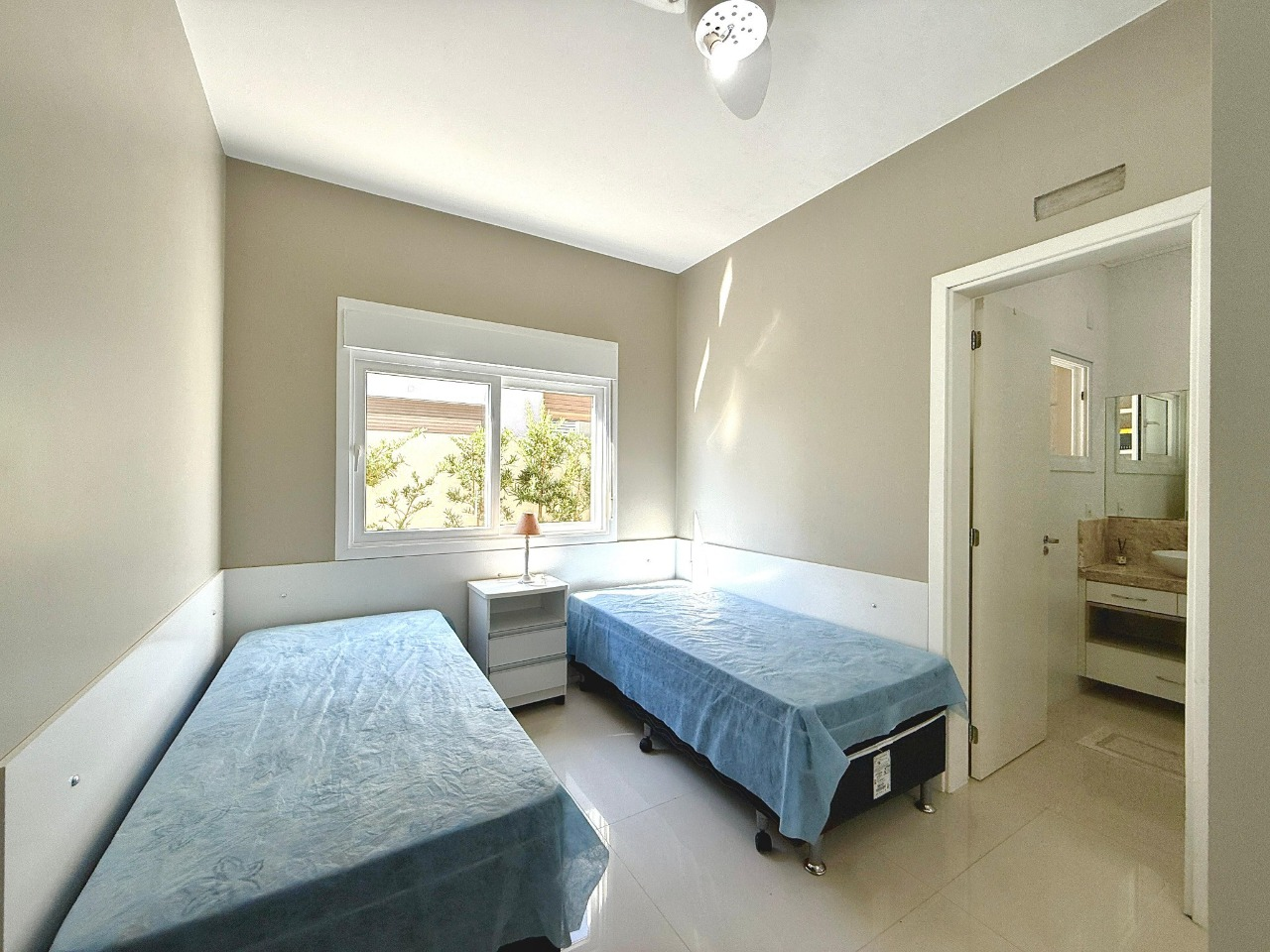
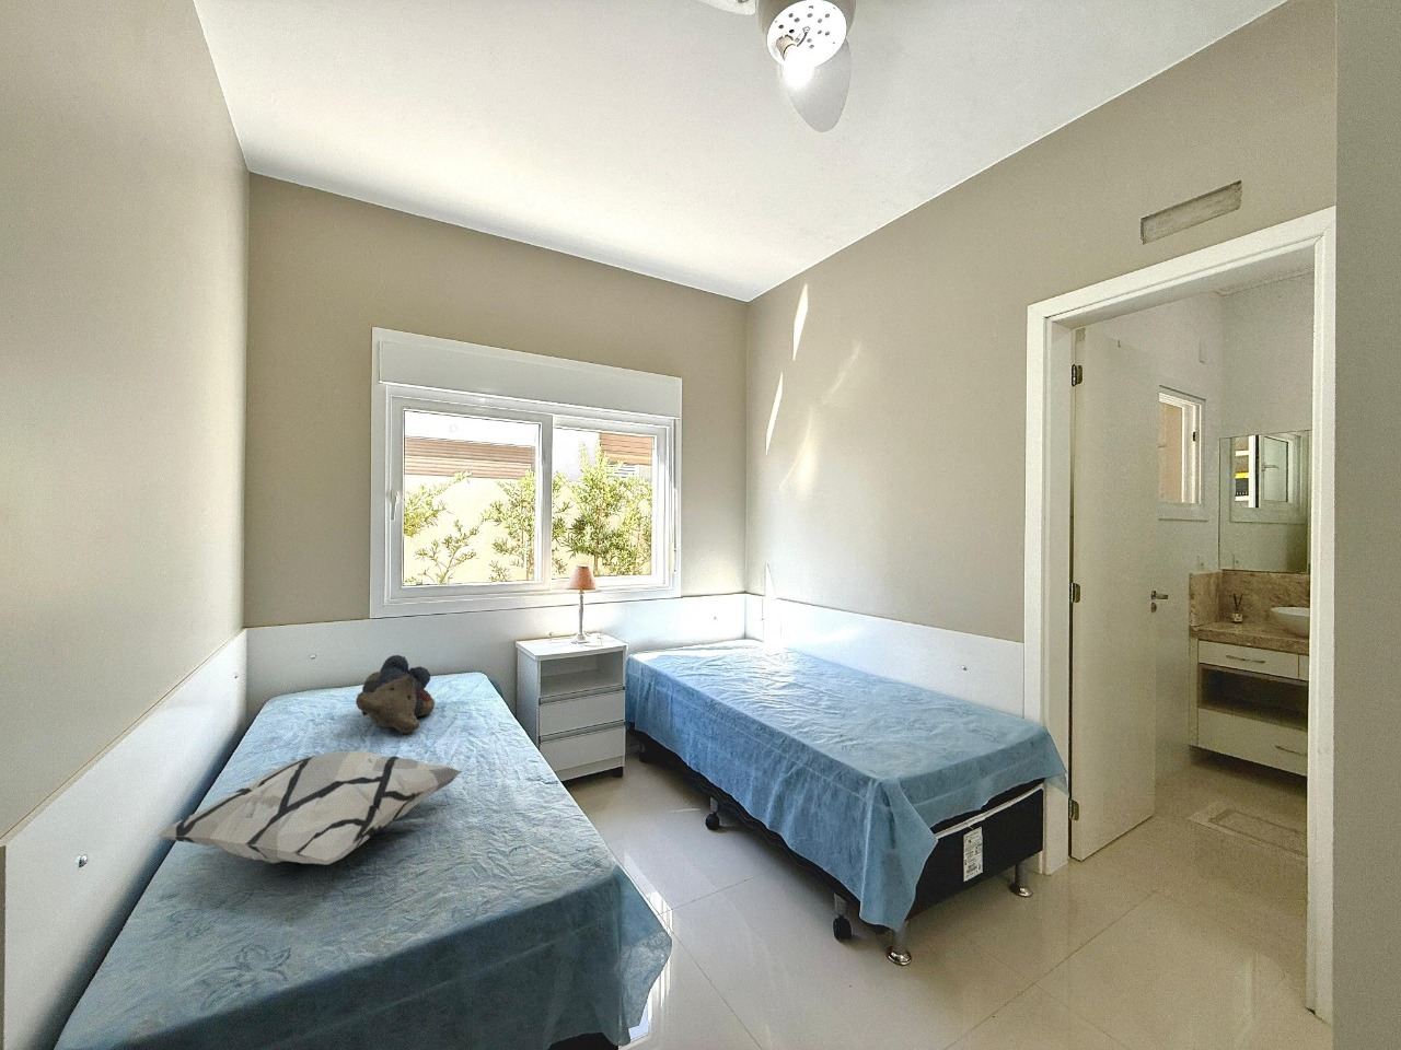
+ decorative pillow [154,750,463,865]
+ teddy bear [354,654,436,735]
